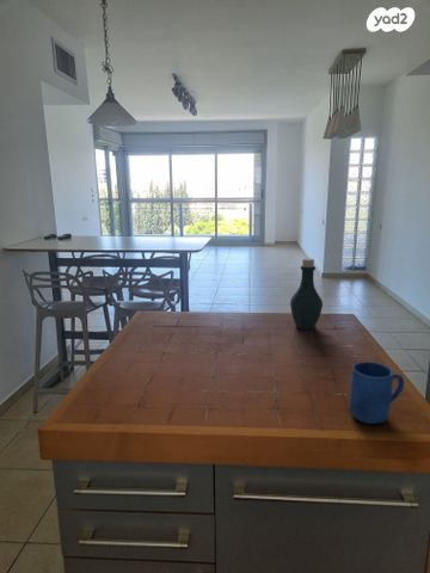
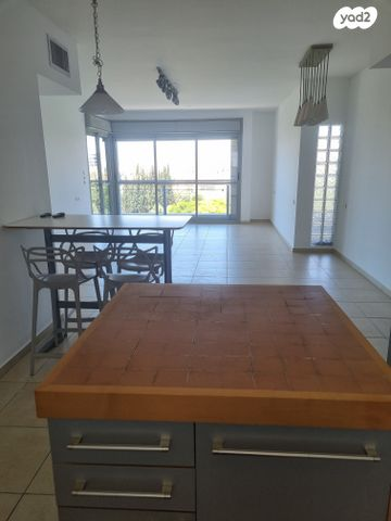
- mug [349,361,405,425]
- bottle [289,258,324,331]
